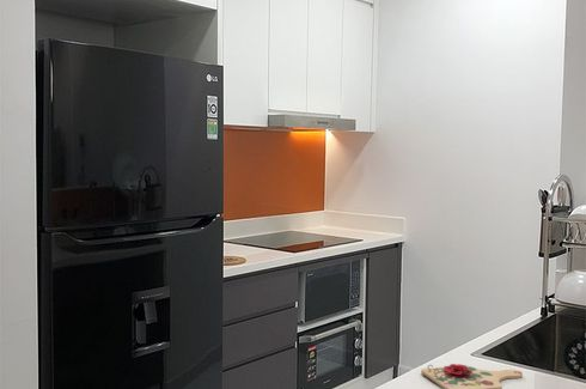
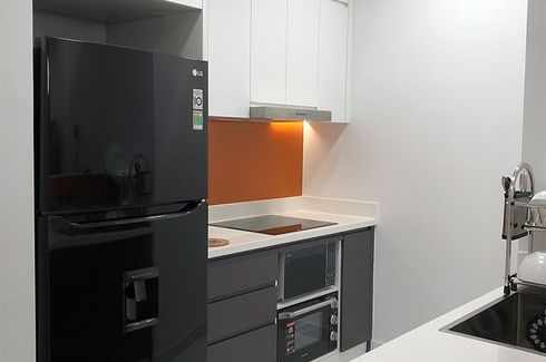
- cutting board [420,363,524,389]
